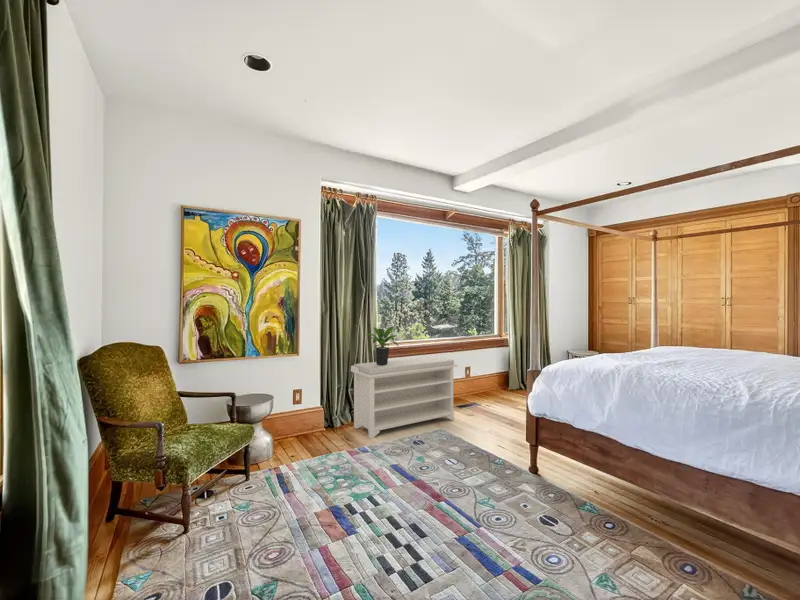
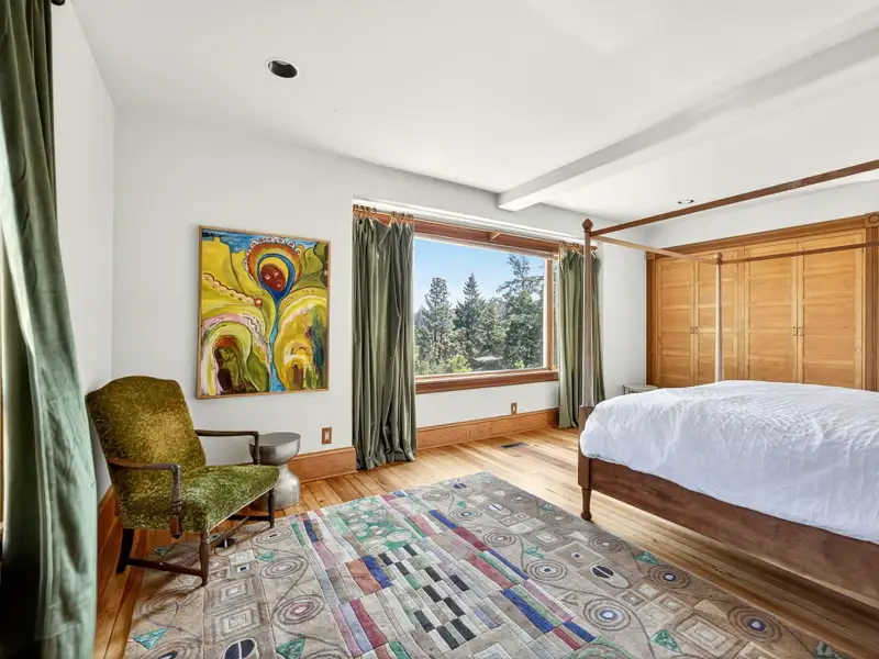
- bench [350,355,458,439]
- potted plant [363,326,399,366]
